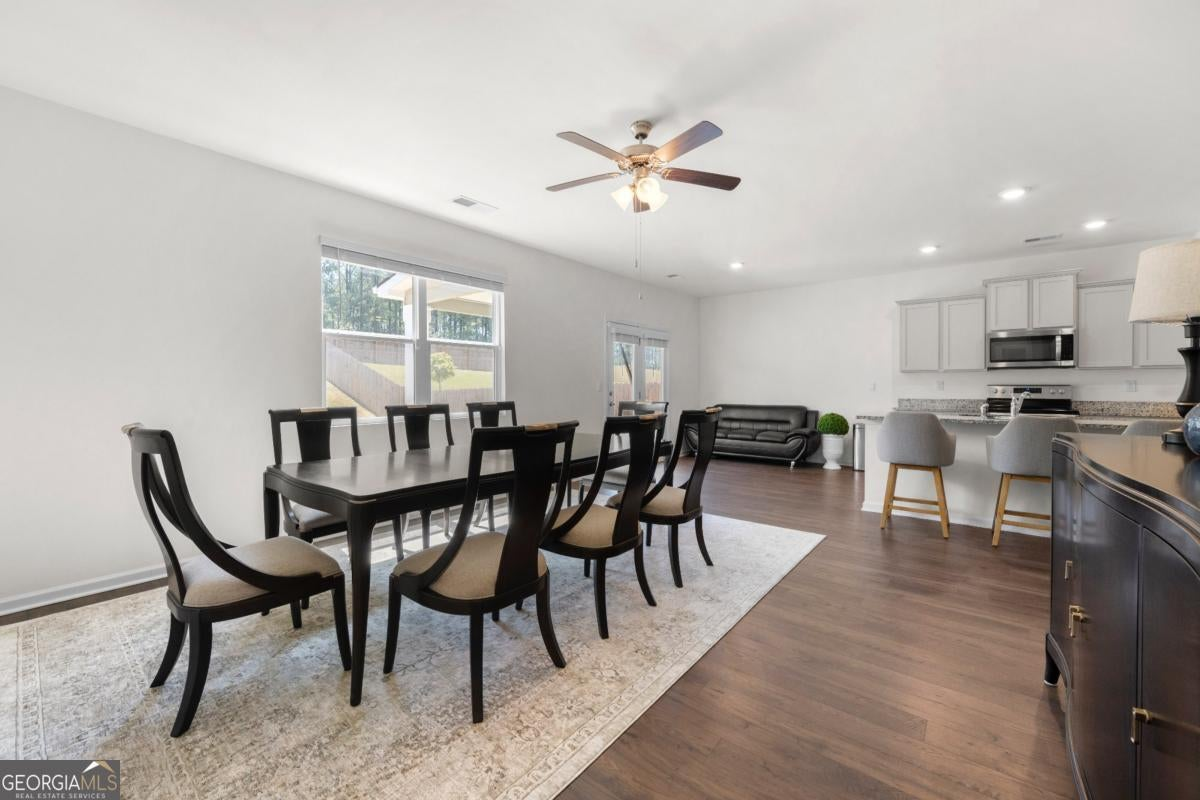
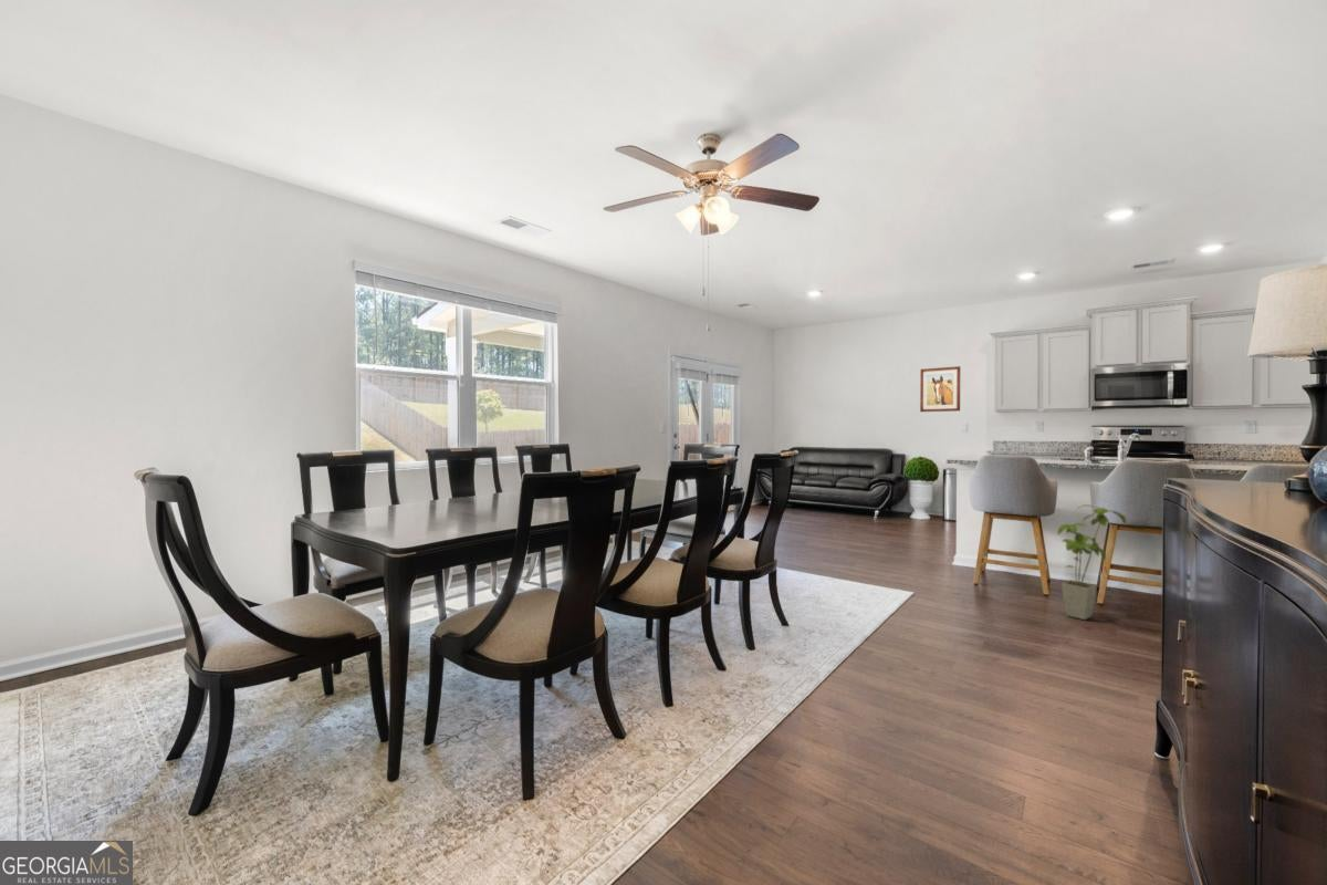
+ wall art [919,365,961,413]
+ house plant [1056,503,1127,621]
